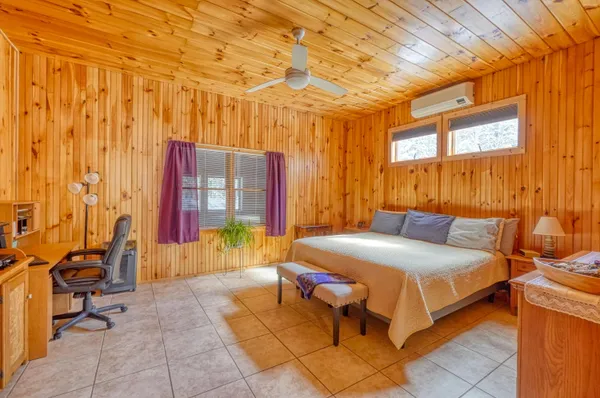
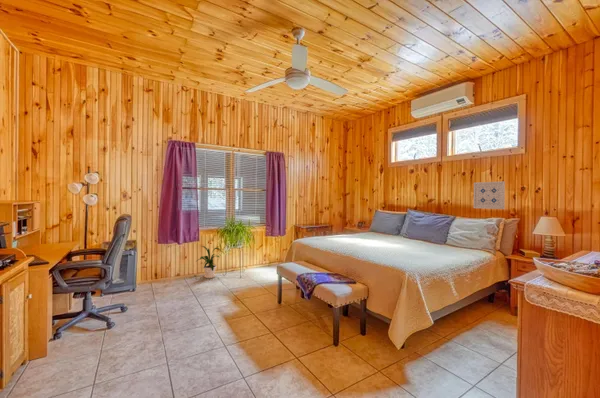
+ wall art [473,180,506,210]
+ house plant [196,245,221,279]
